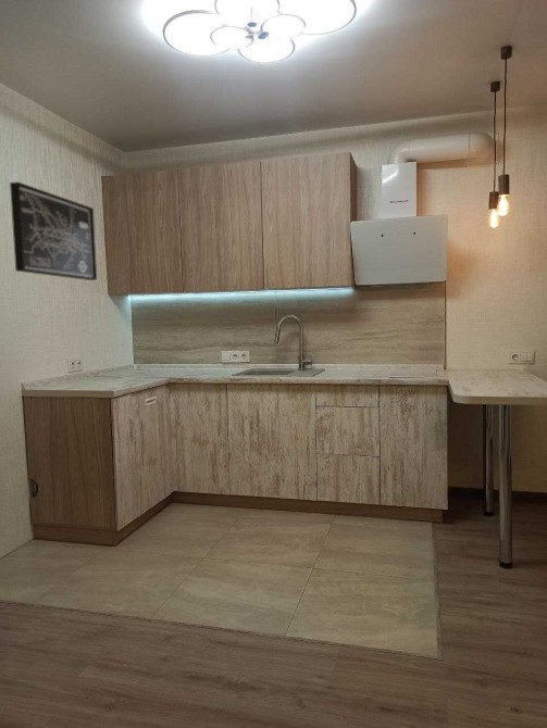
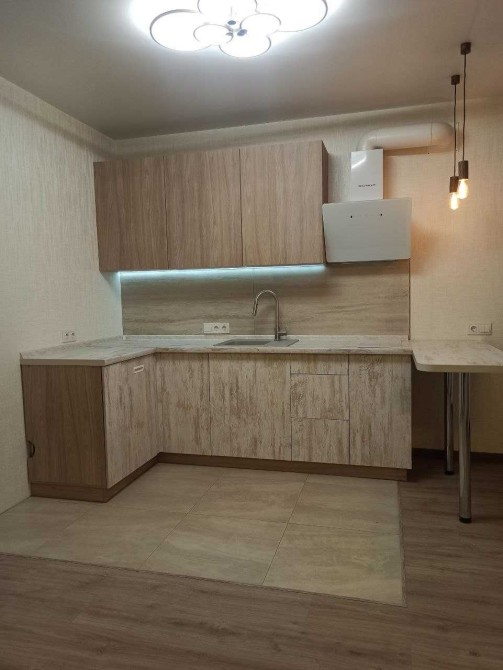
- wall art [9,180,98,281]
